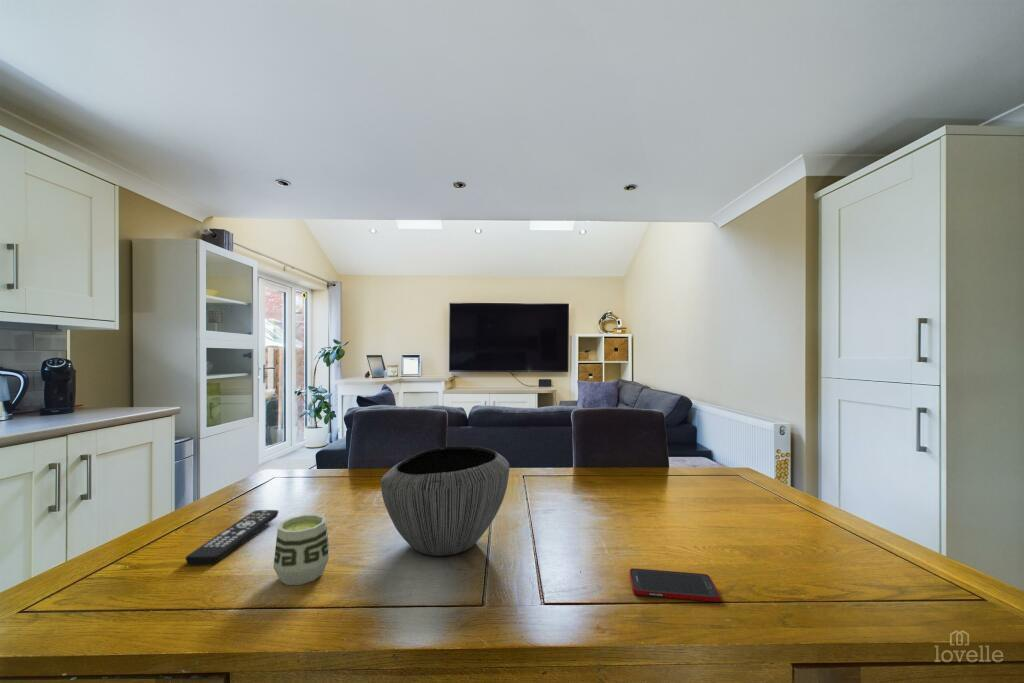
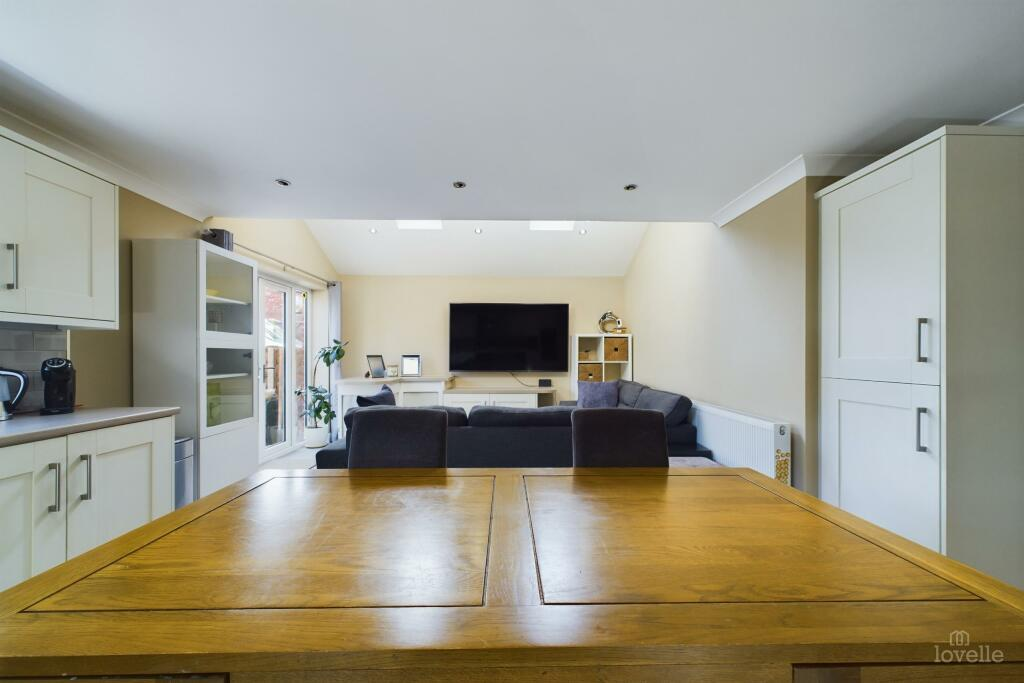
- remote control [185,509,279,567]
- cell phone [628,567,721,603]
- bowl [380,445,511,557]
- cup [272,513,330,586]
